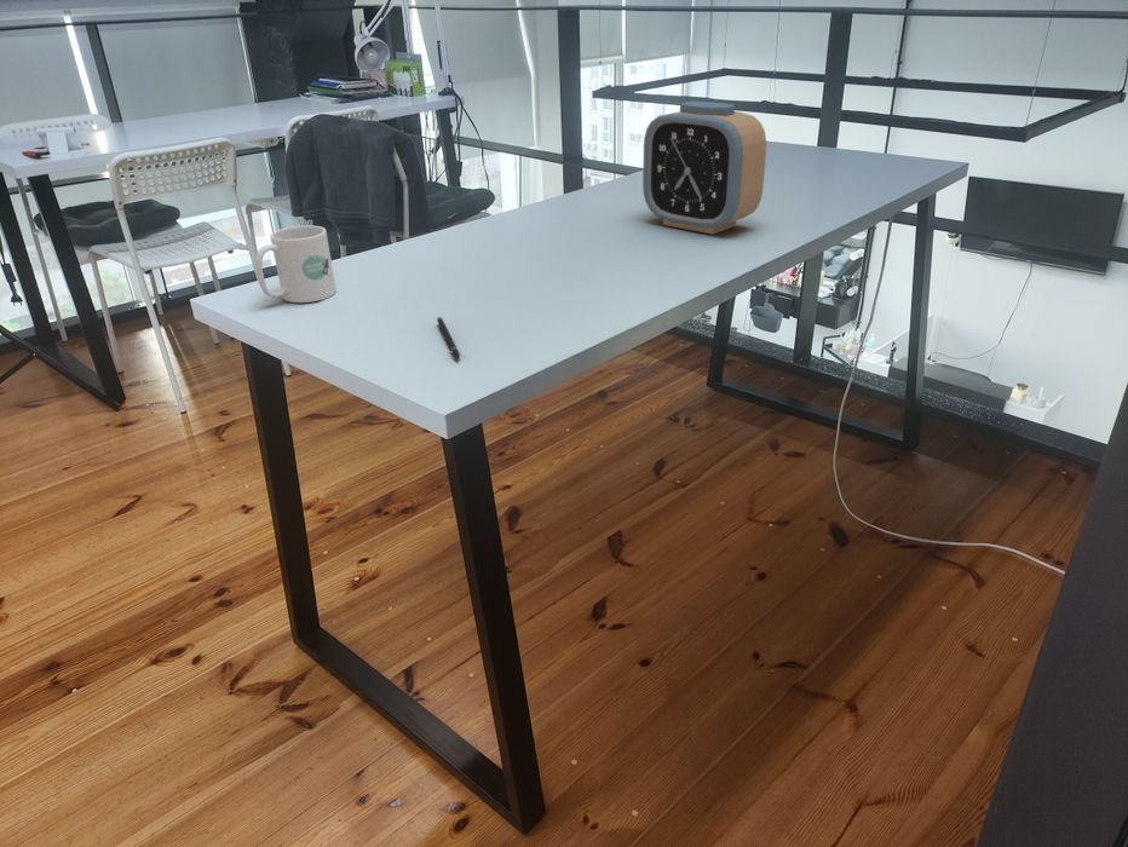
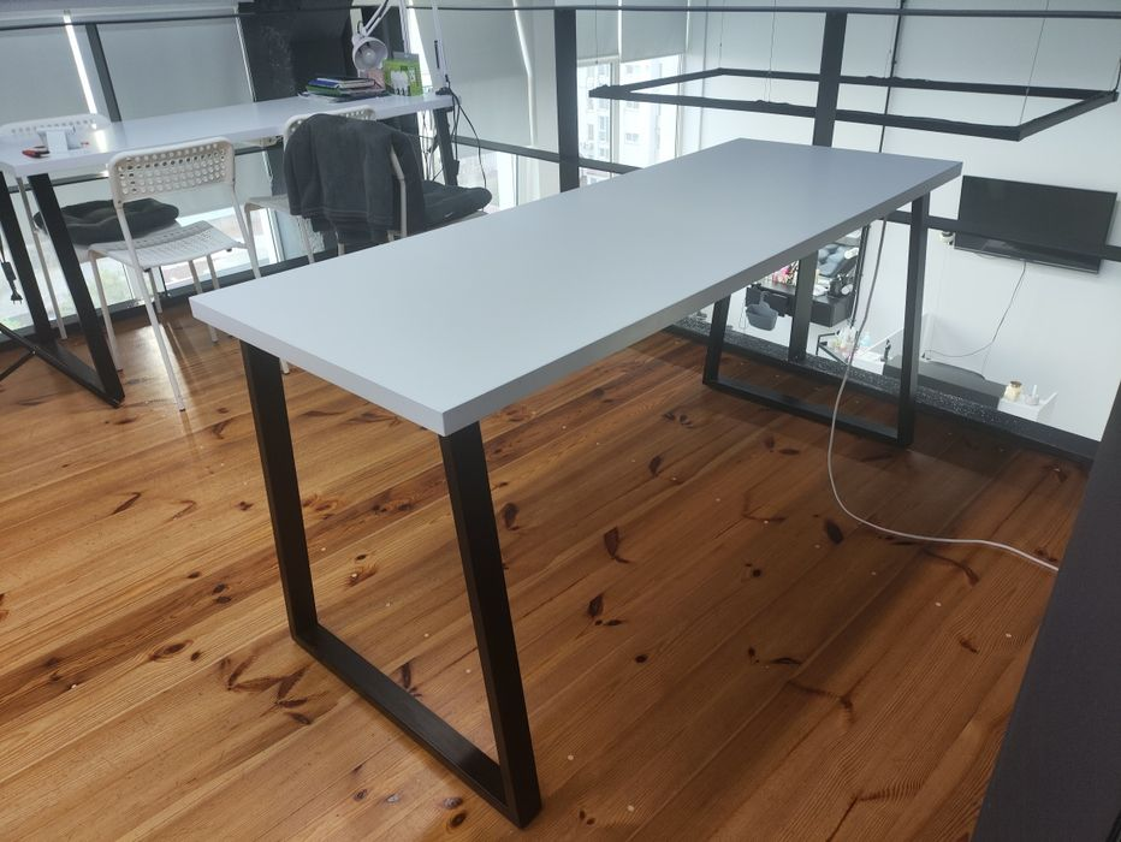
- alarm clock [641,100,767,236]
- pen [436,316,461,359]
- mug [254,224,338,304]
